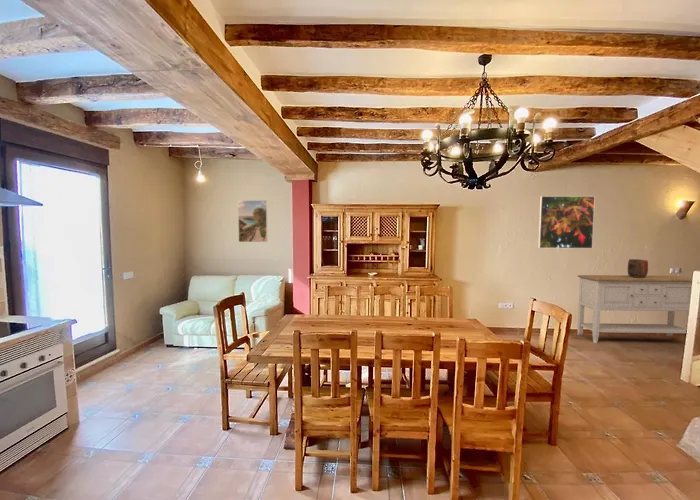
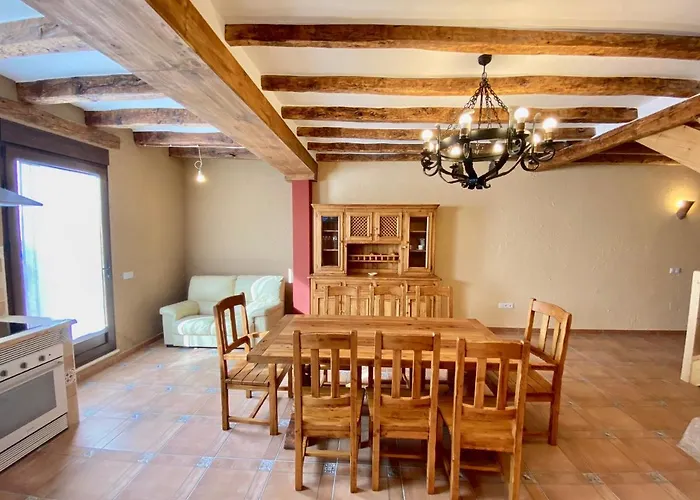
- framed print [237,199,268,243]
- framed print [537,195,596,249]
- sideboard [576,274,693,344]
- ceramic pot [627,258,649,278]
